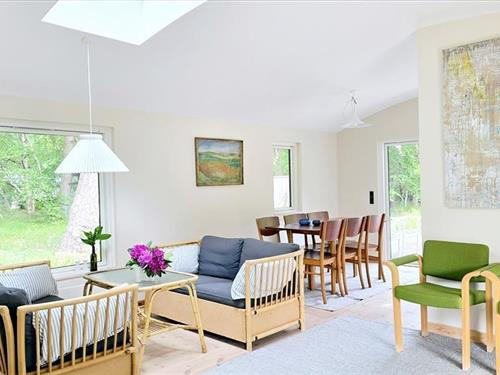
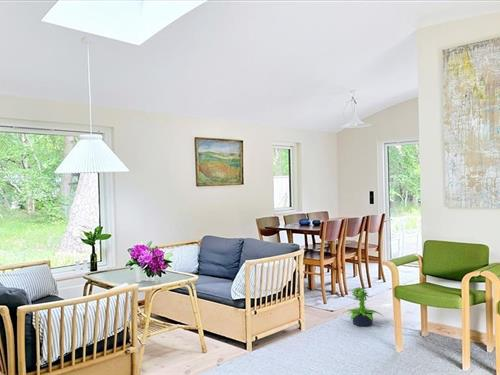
+ potted plant [342,286,382,327]
